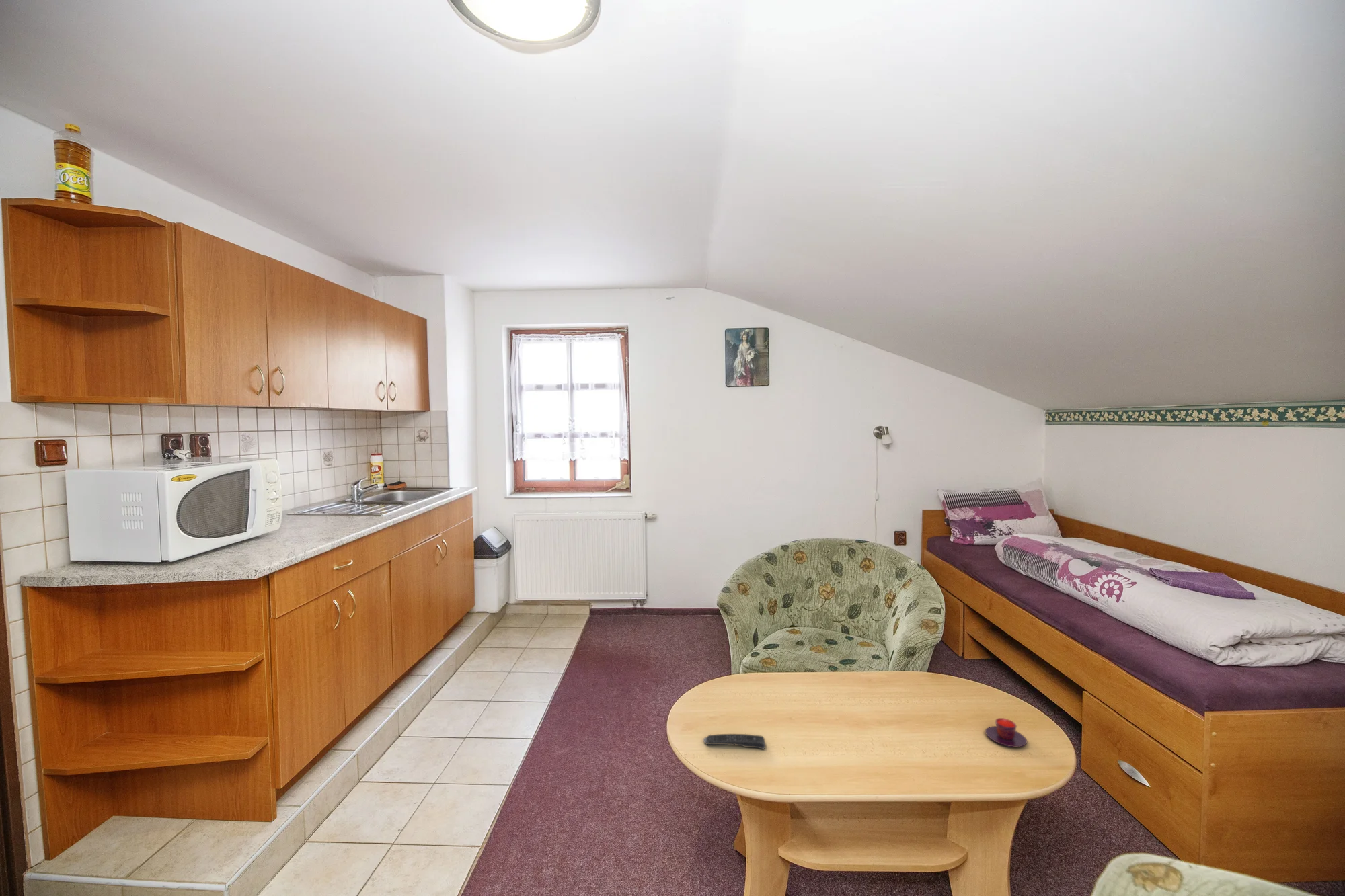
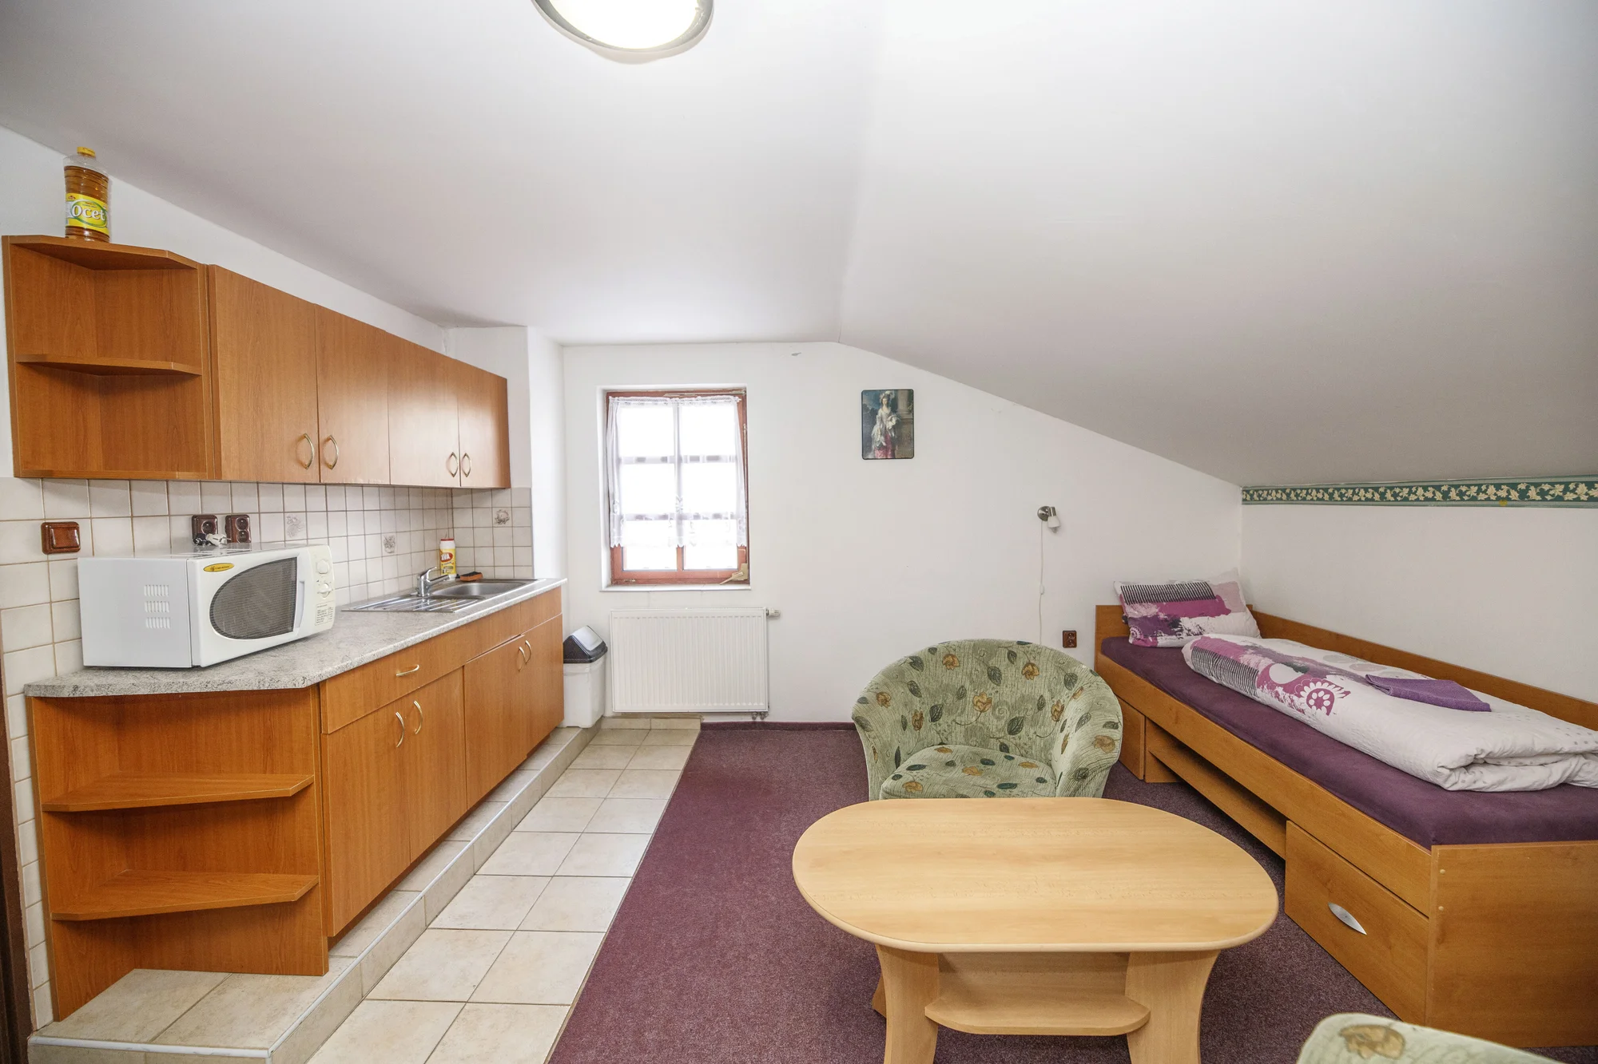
- remote control [703,733,766,750]
- teacup [985,717,1028,748]
